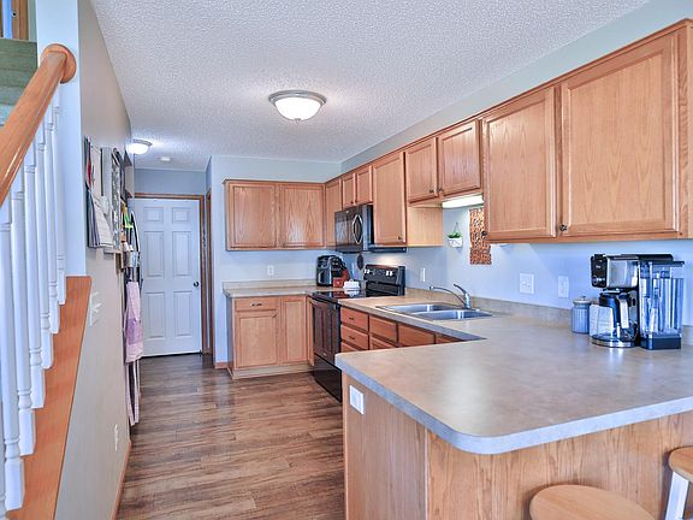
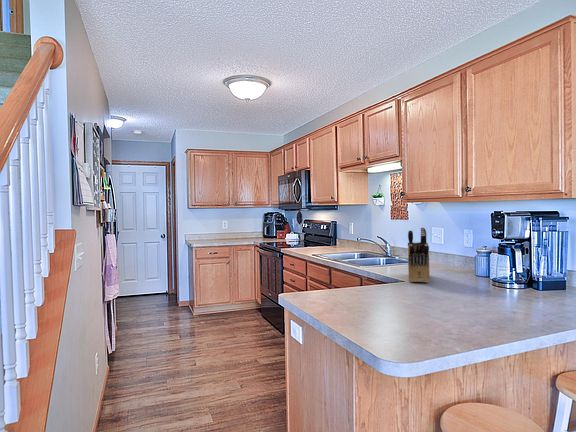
+ knife block [407,227,431,284]
